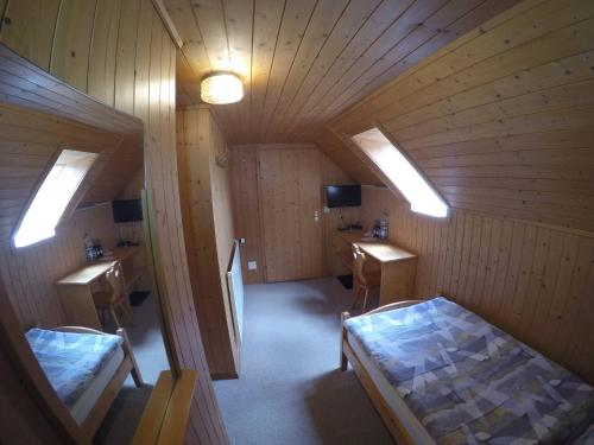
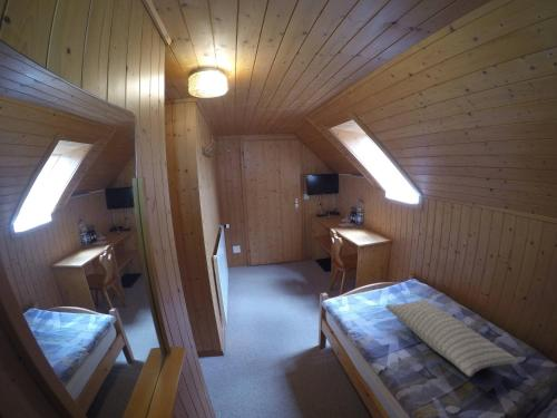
+ pillow [384,299,520,378]
